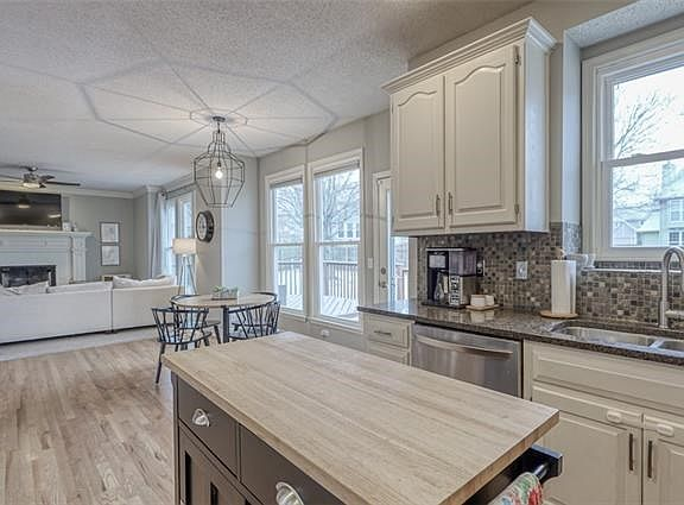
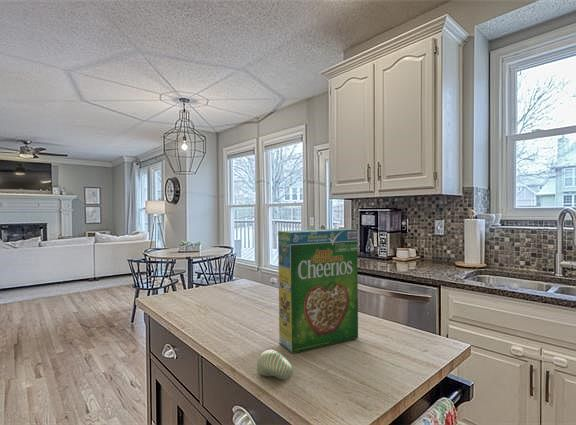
+ cereal box [277,228,359,355]
+ decorative egg [256,349,294,380]
